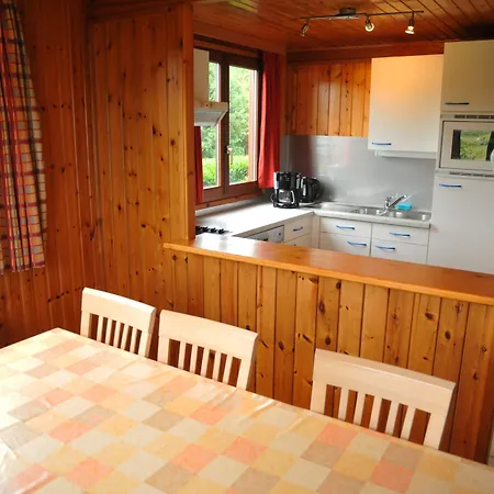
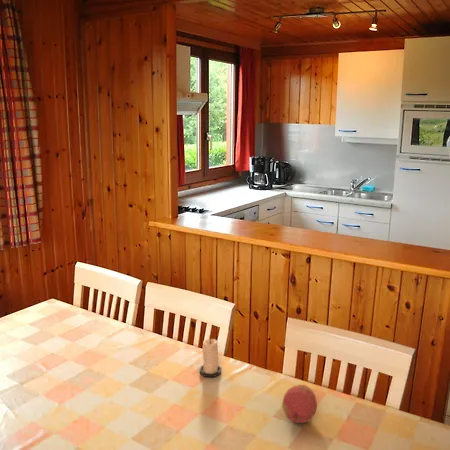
+ candle [199,338,222,378]
+ fruit [281,384,318,424]
